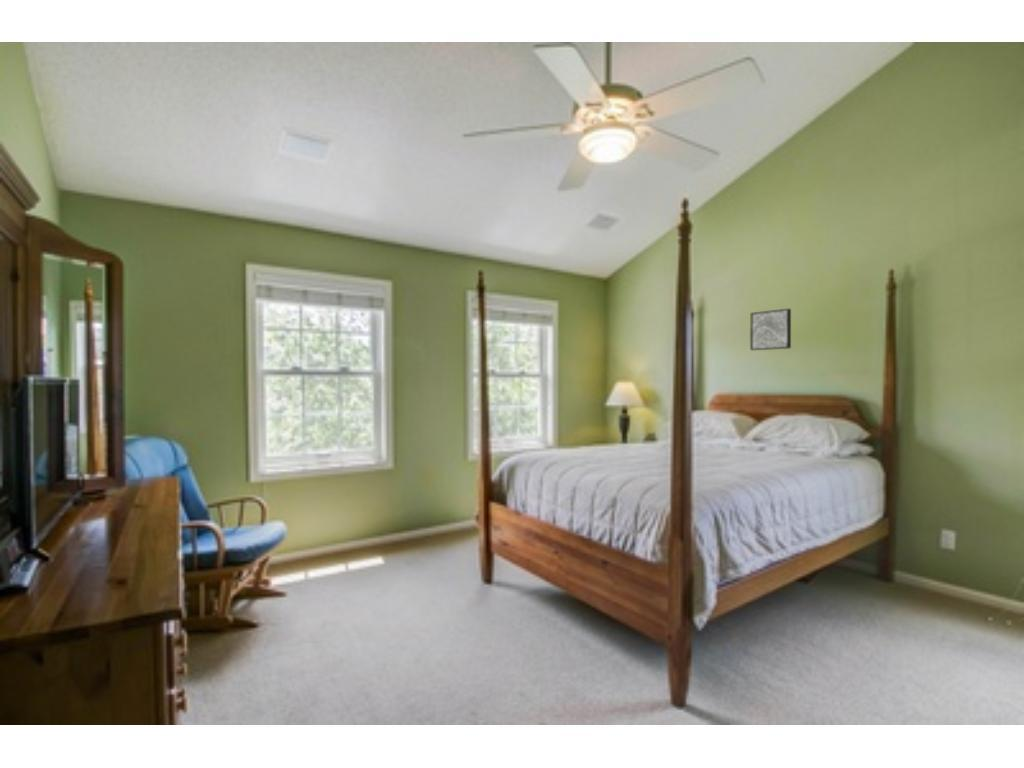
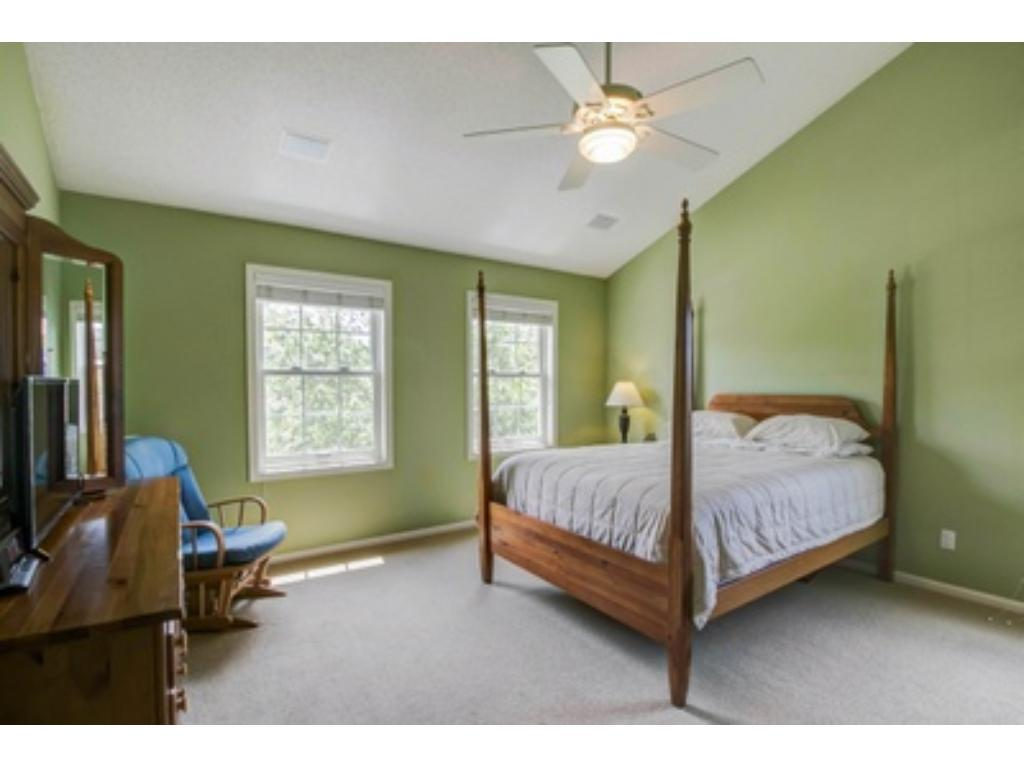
- wall art [749,308,792,351]
